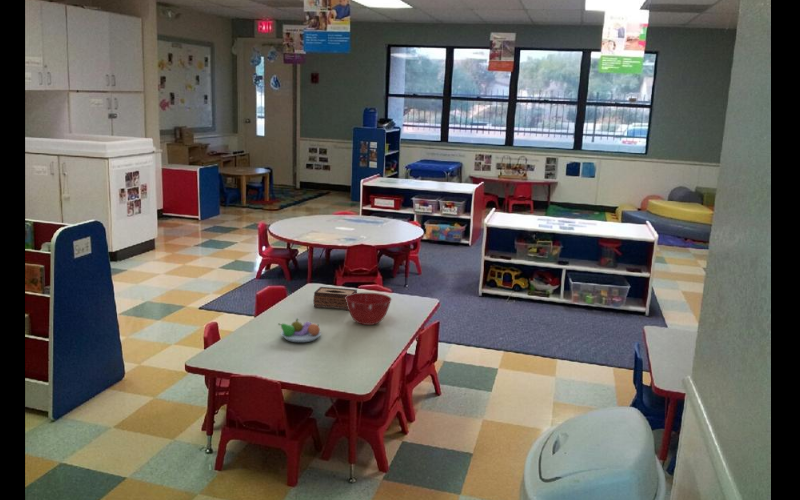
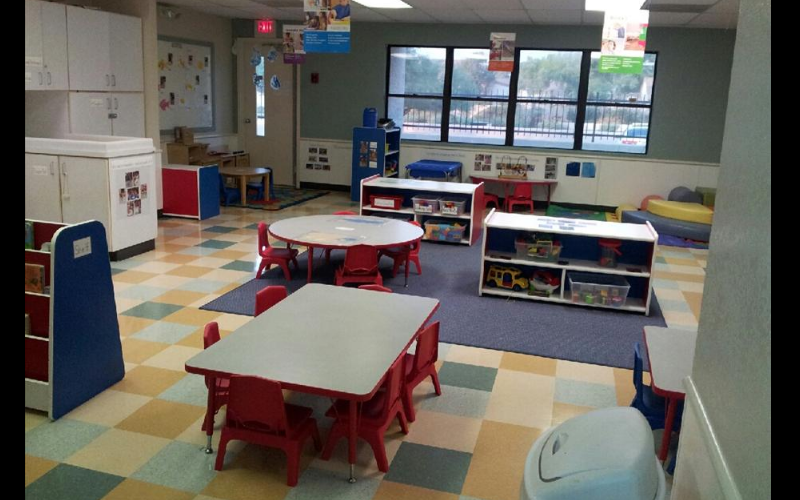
- fruit bowl [277,317,322,343]
- mixing bowl [345,292,393,326]
- tissue box [313,286,358,311]
